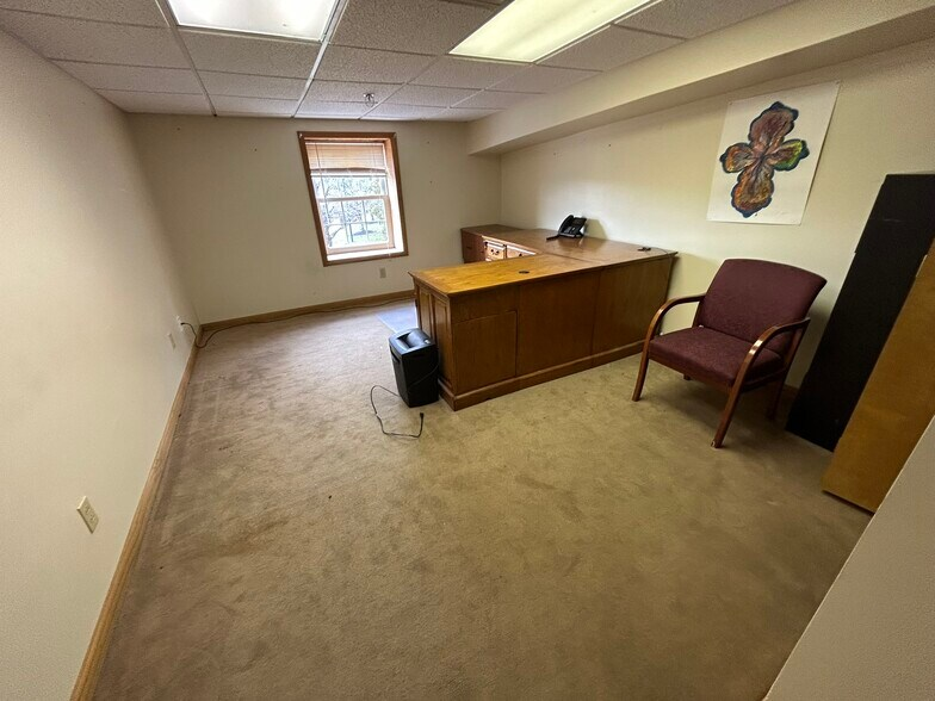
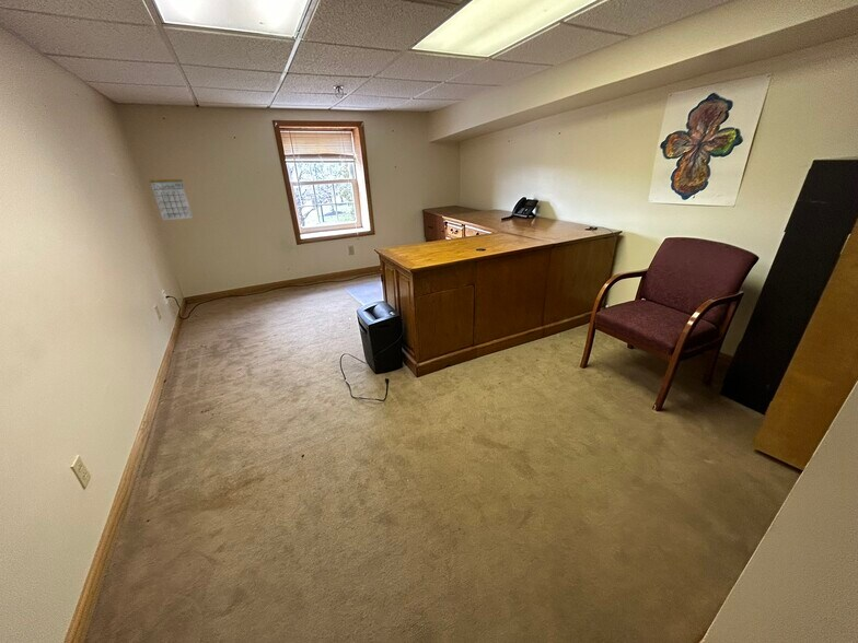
+ calendar [149,168,194,221]
